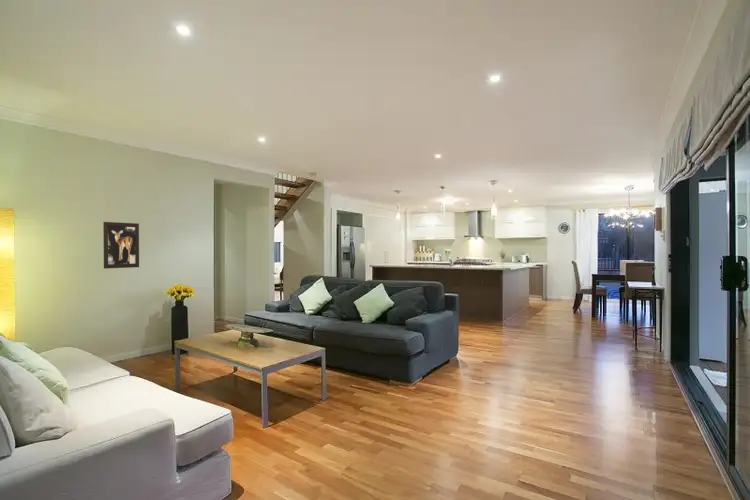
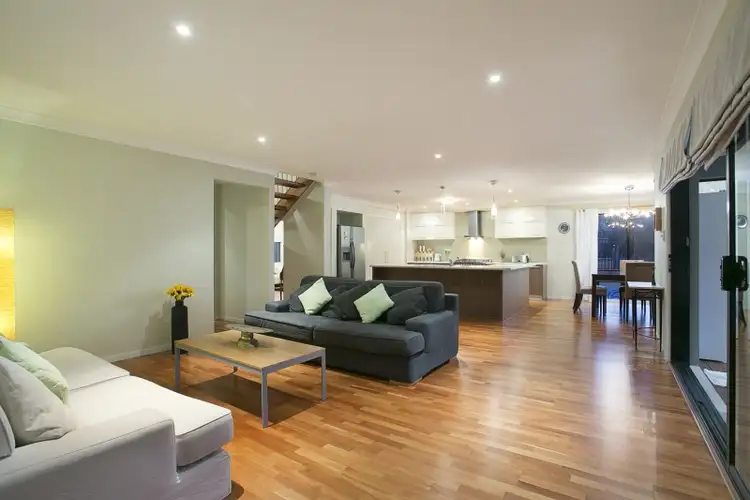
- wall art [102,221,140,270]
